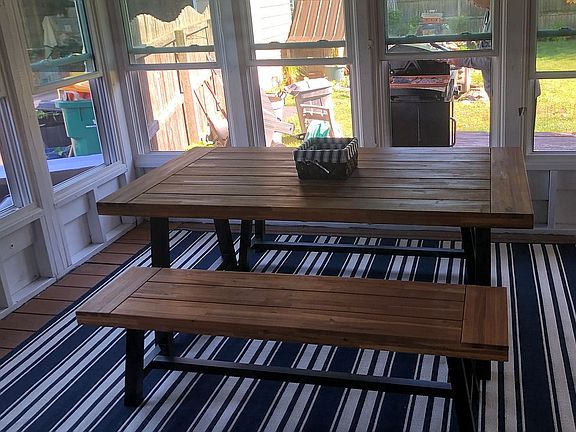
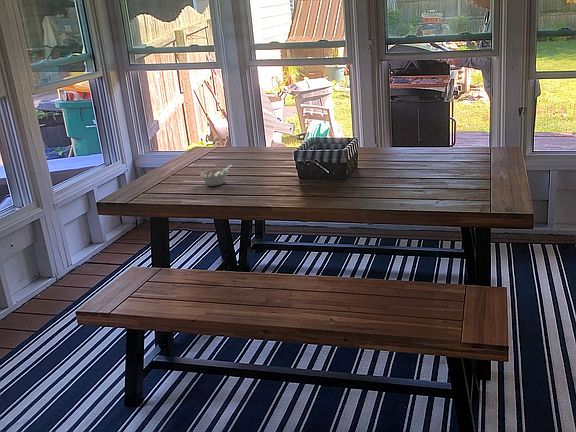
+ legume [199,164,233,187]
